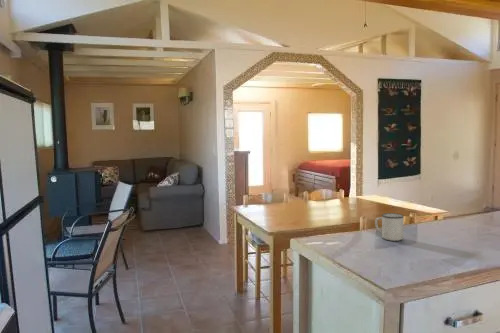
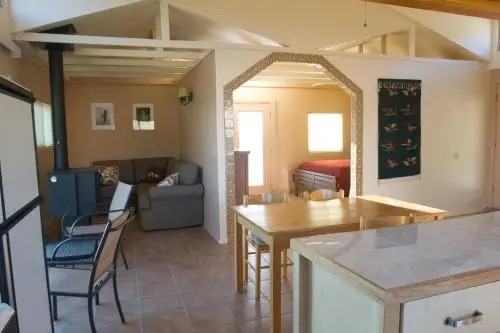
- mug [374,212,405,242]
